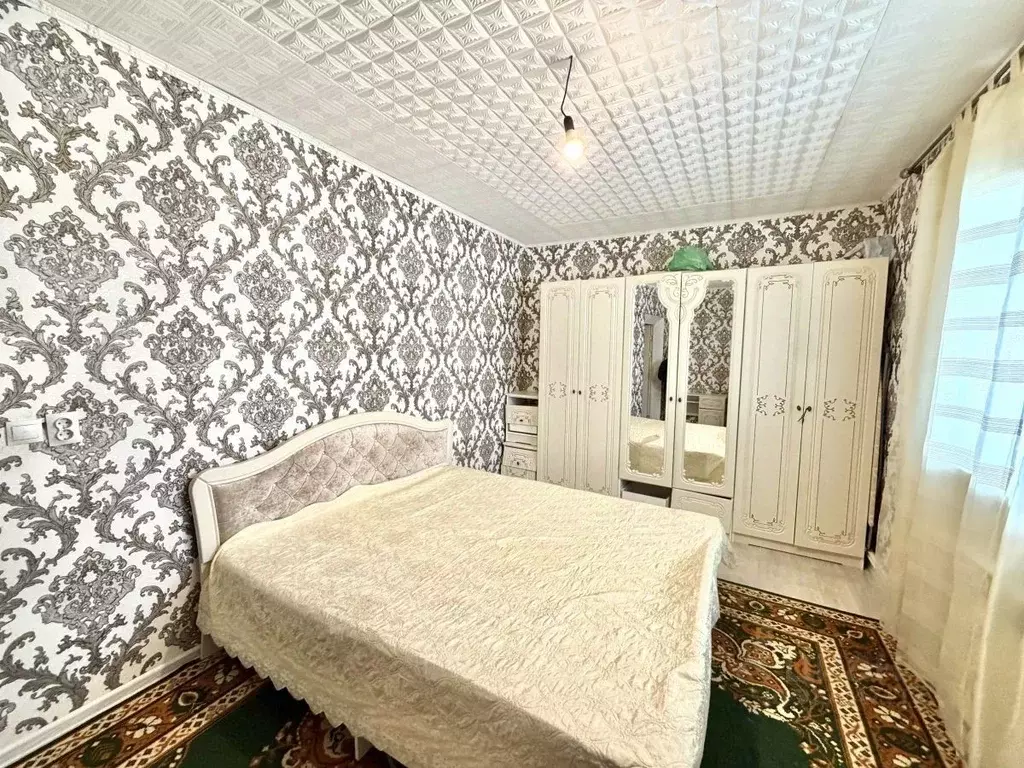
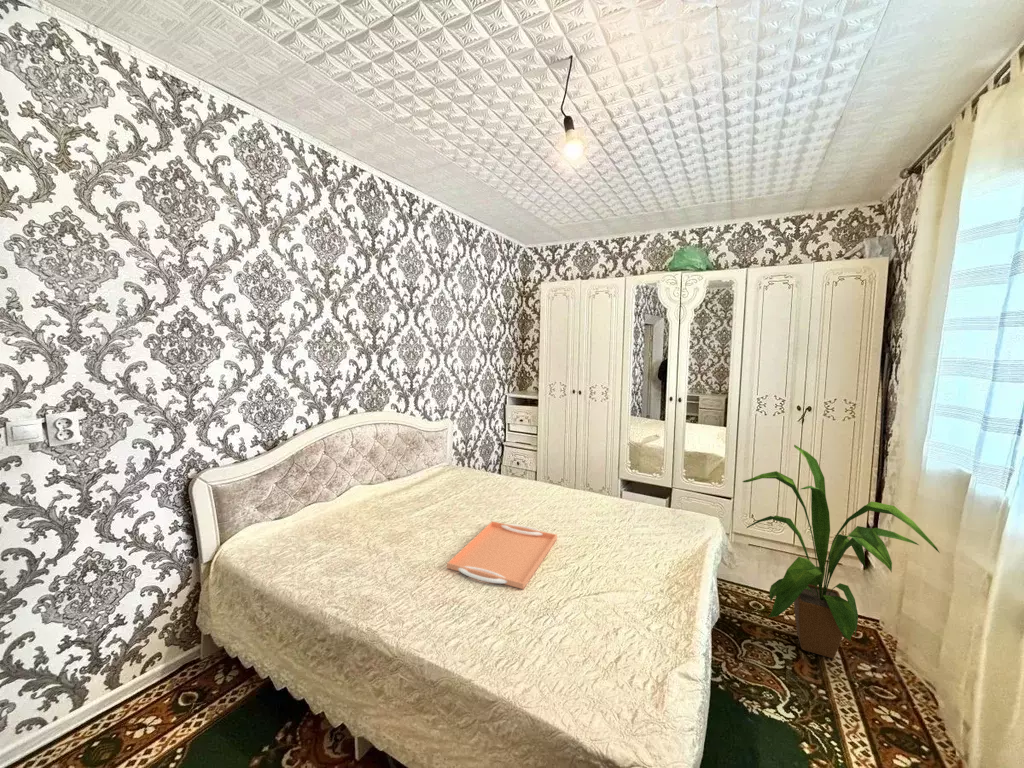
+ serving tray [446,520,558,590]
+ house plant [742,444,941,659]
